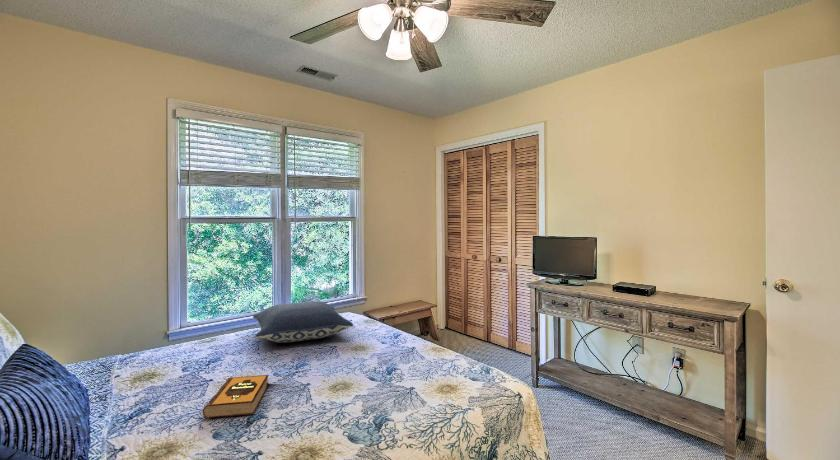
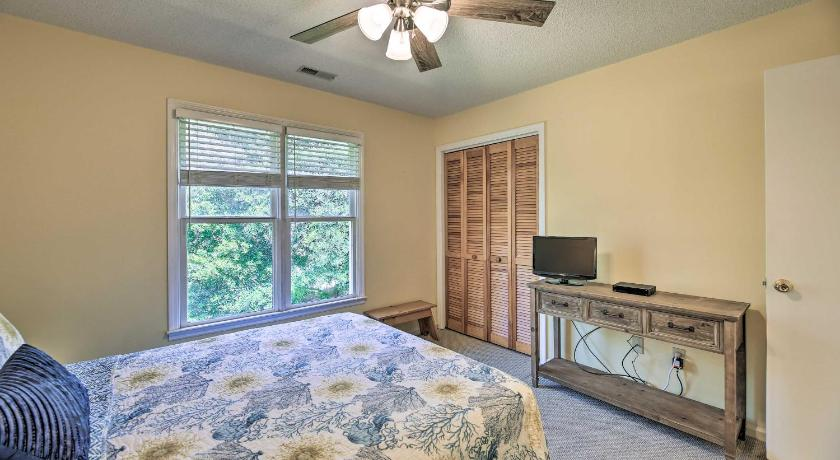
- pillow [252,300,354,344]
- hardback book [202,374,270,420]
